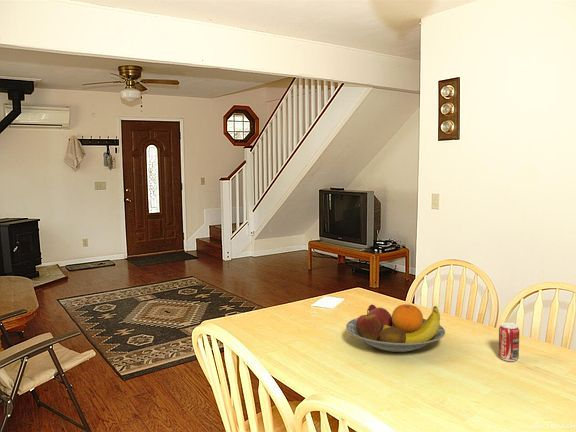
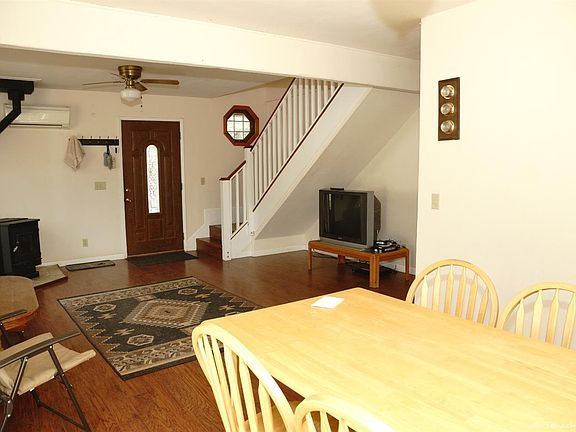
- fruit bowl [345,303,446,353]
- beverage can [498,322,520,362]
